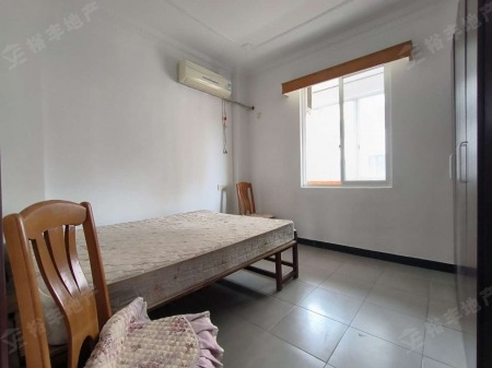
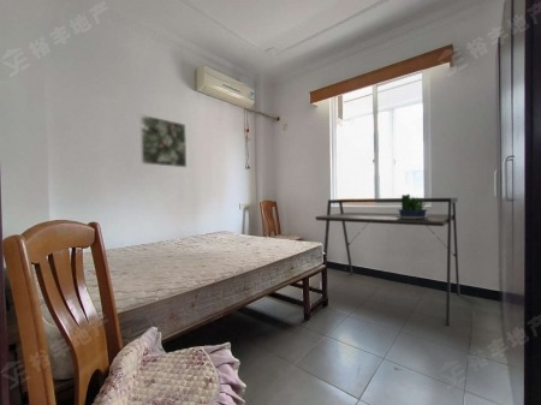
+ desk [314,196,460,327]
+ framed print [138,113,188,168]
+ potted plant [396,193,430,220]
